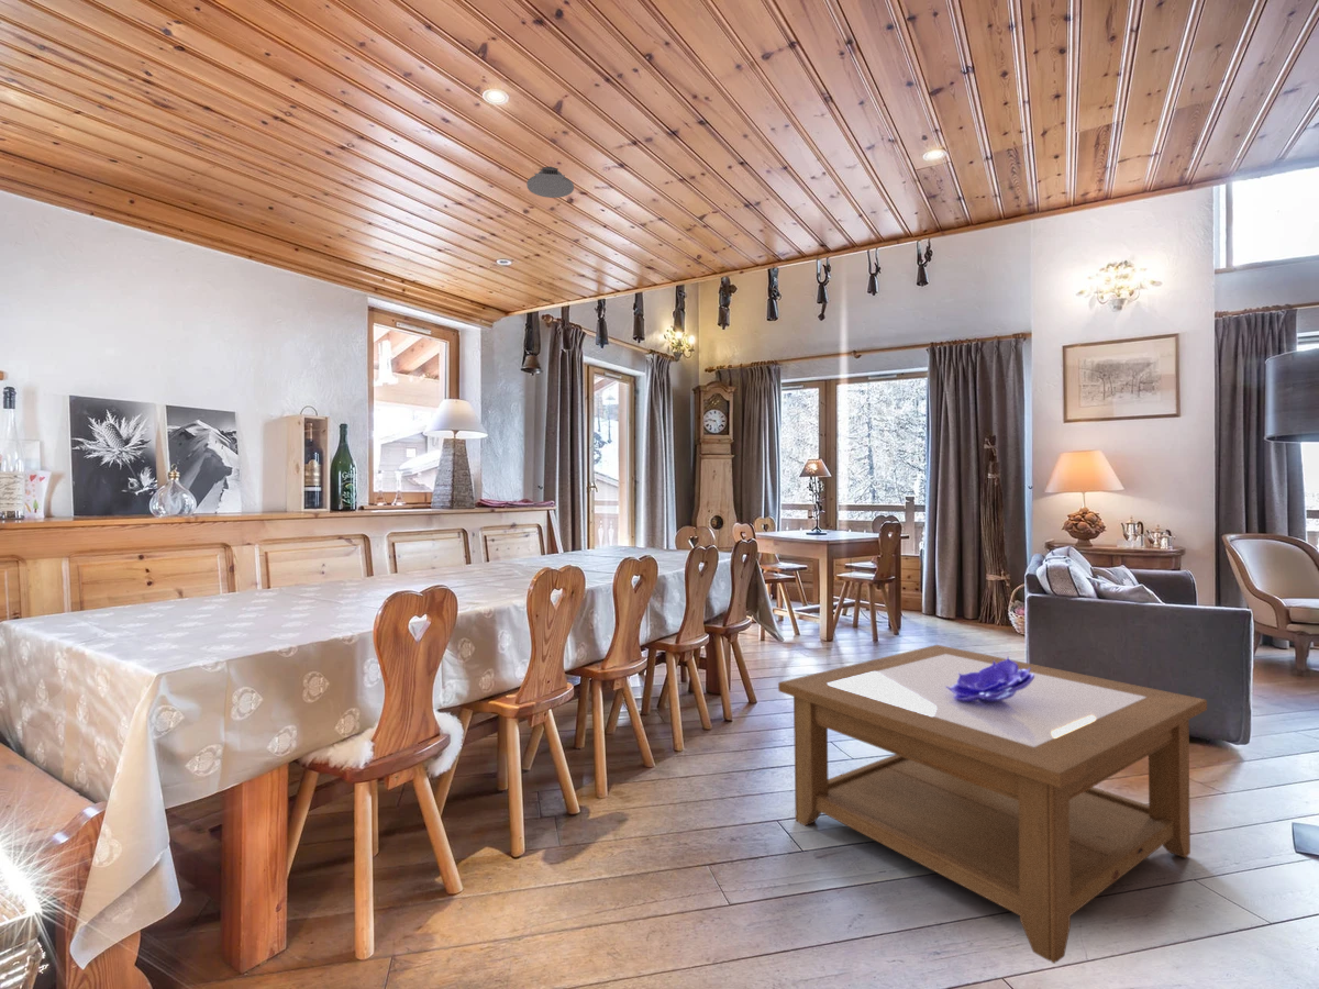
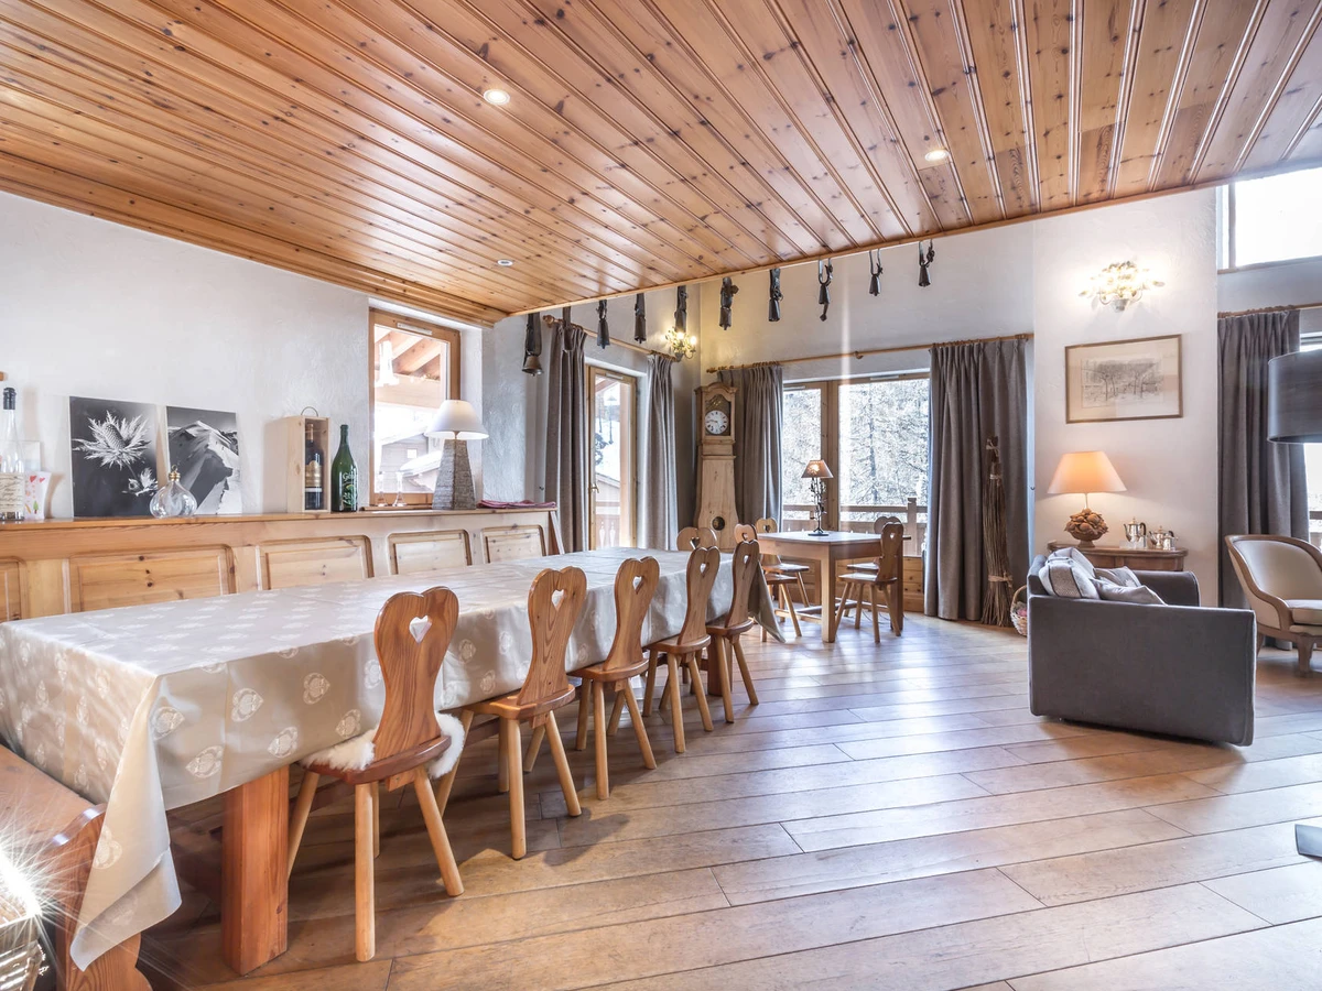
- coffee table [777,644,1208,965]
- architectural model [525,165,575,199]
- decorative bowl [945,656,1034,702]
